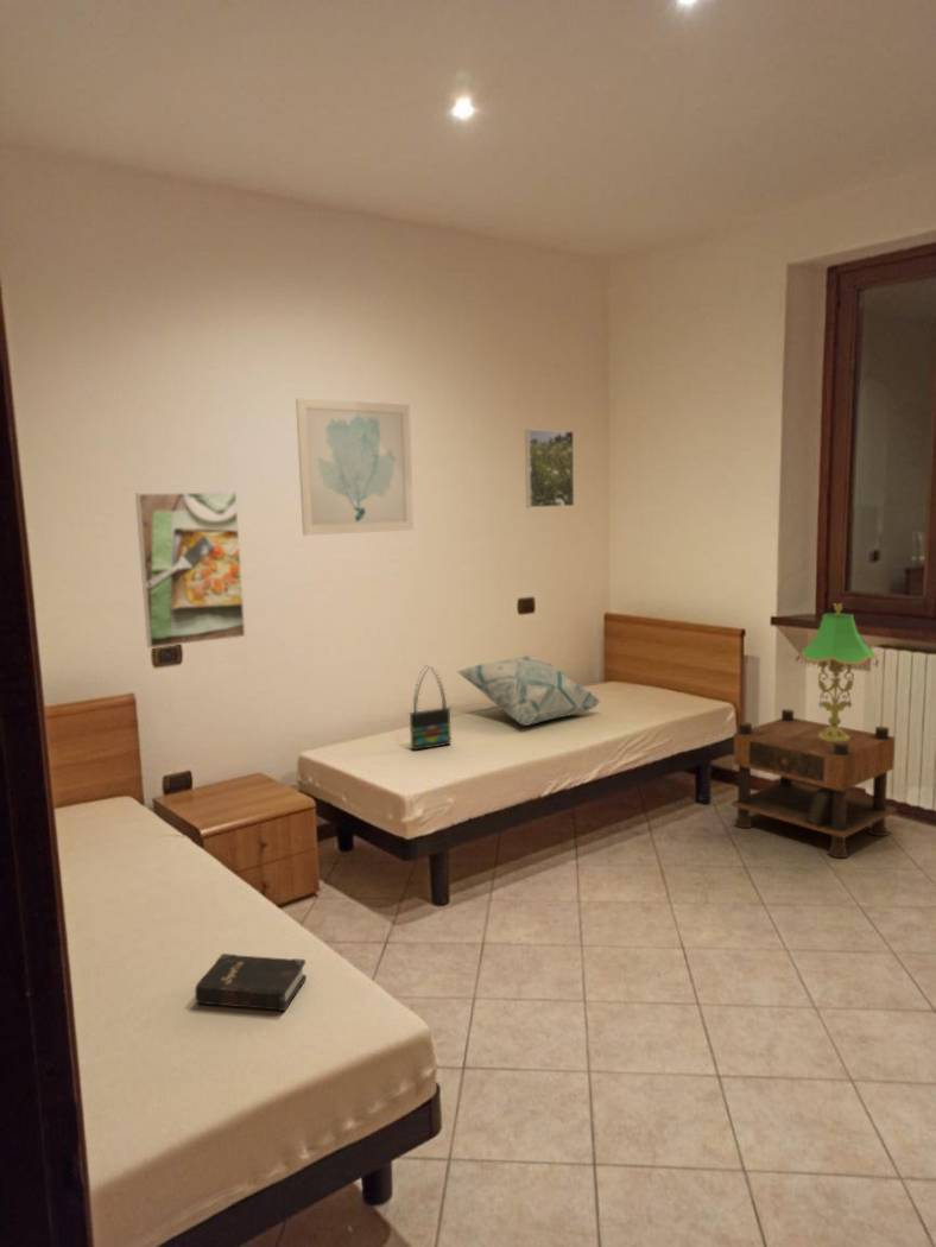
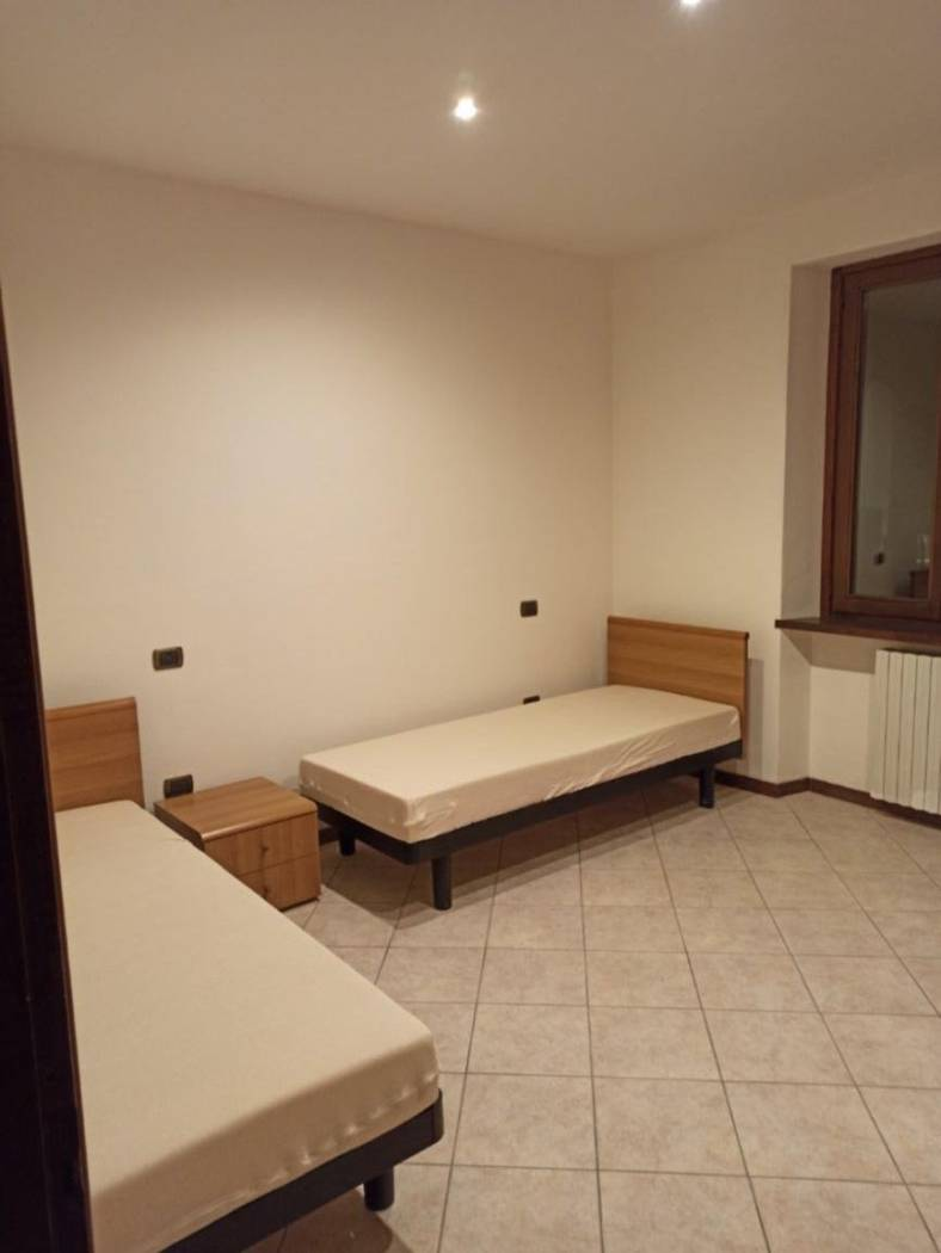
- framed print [134,490,246,650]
- wall art [295,397,415,537]
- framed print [524,429,575,508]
- nightstand [729,708,898,859]
- table lamp [795,602,880,742]
- decorative pillow [455,654,601,727]
- hardback book [194,952,308,1012]
- tote bag [409,665,454,752]
